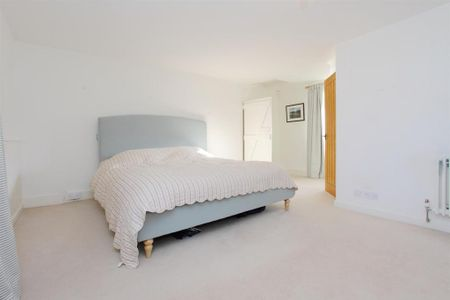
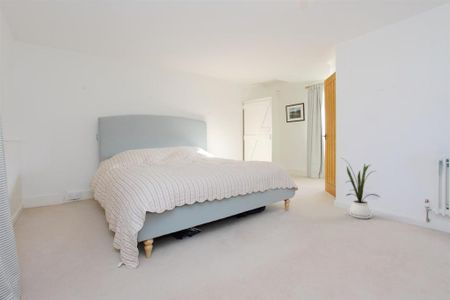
+ house plant [341,157,381,220]
